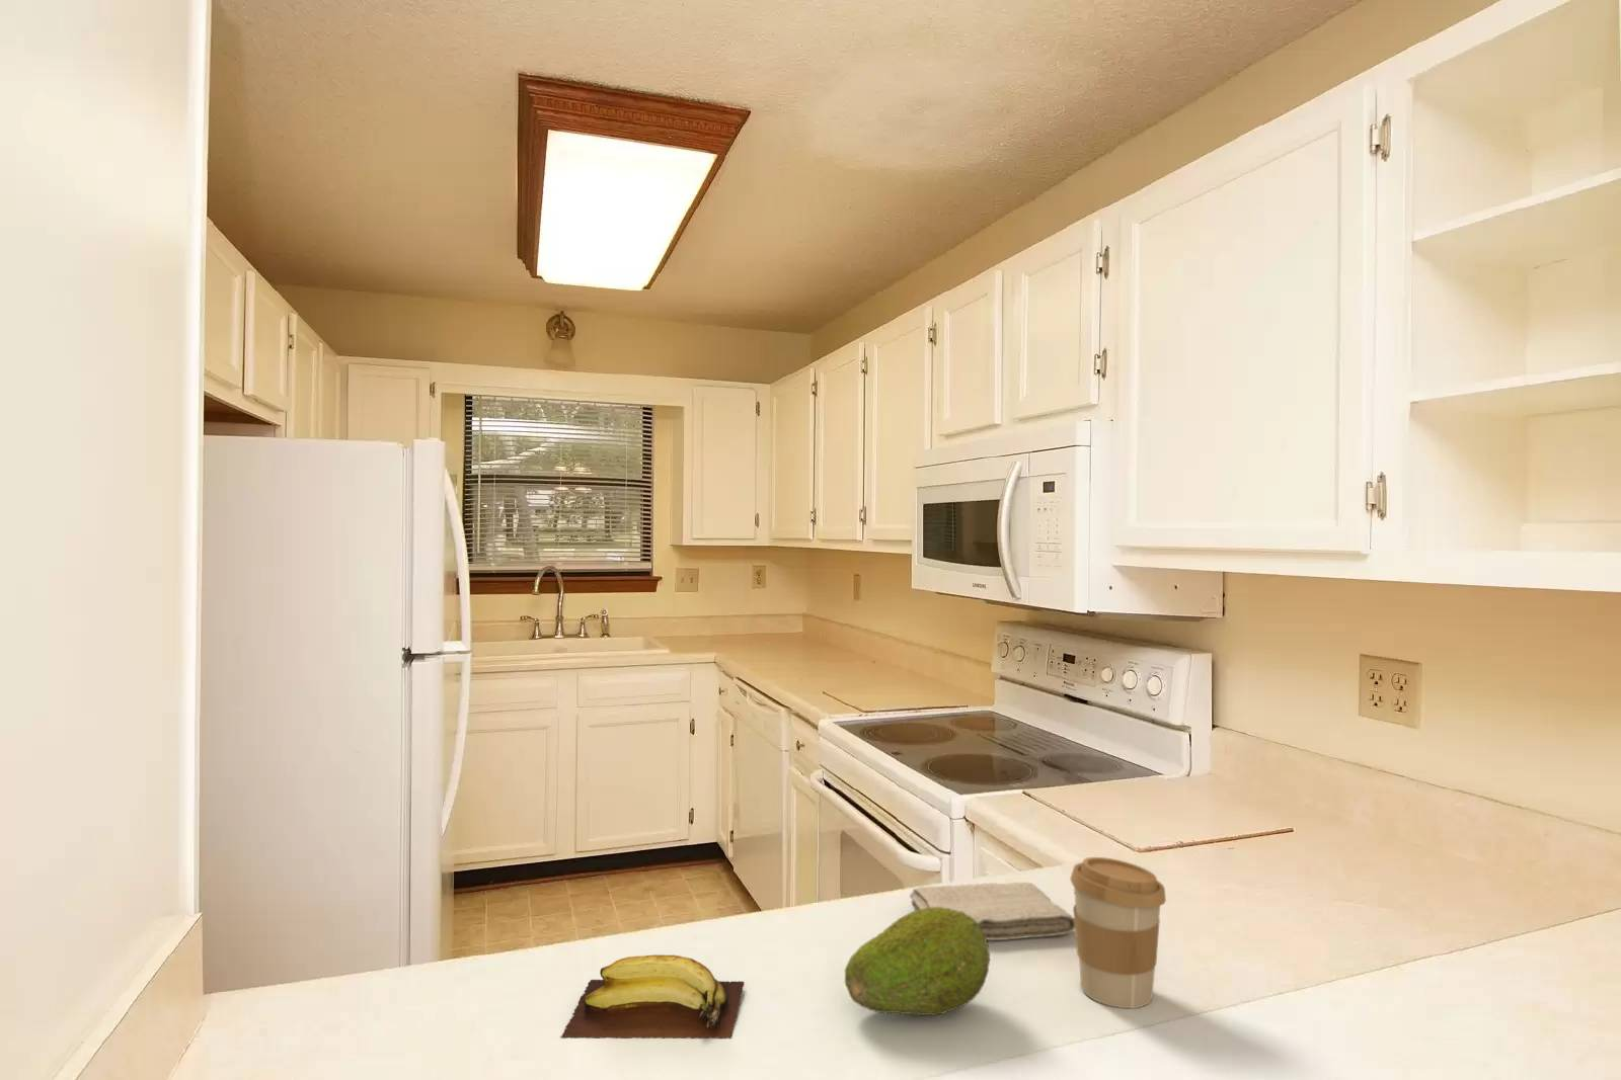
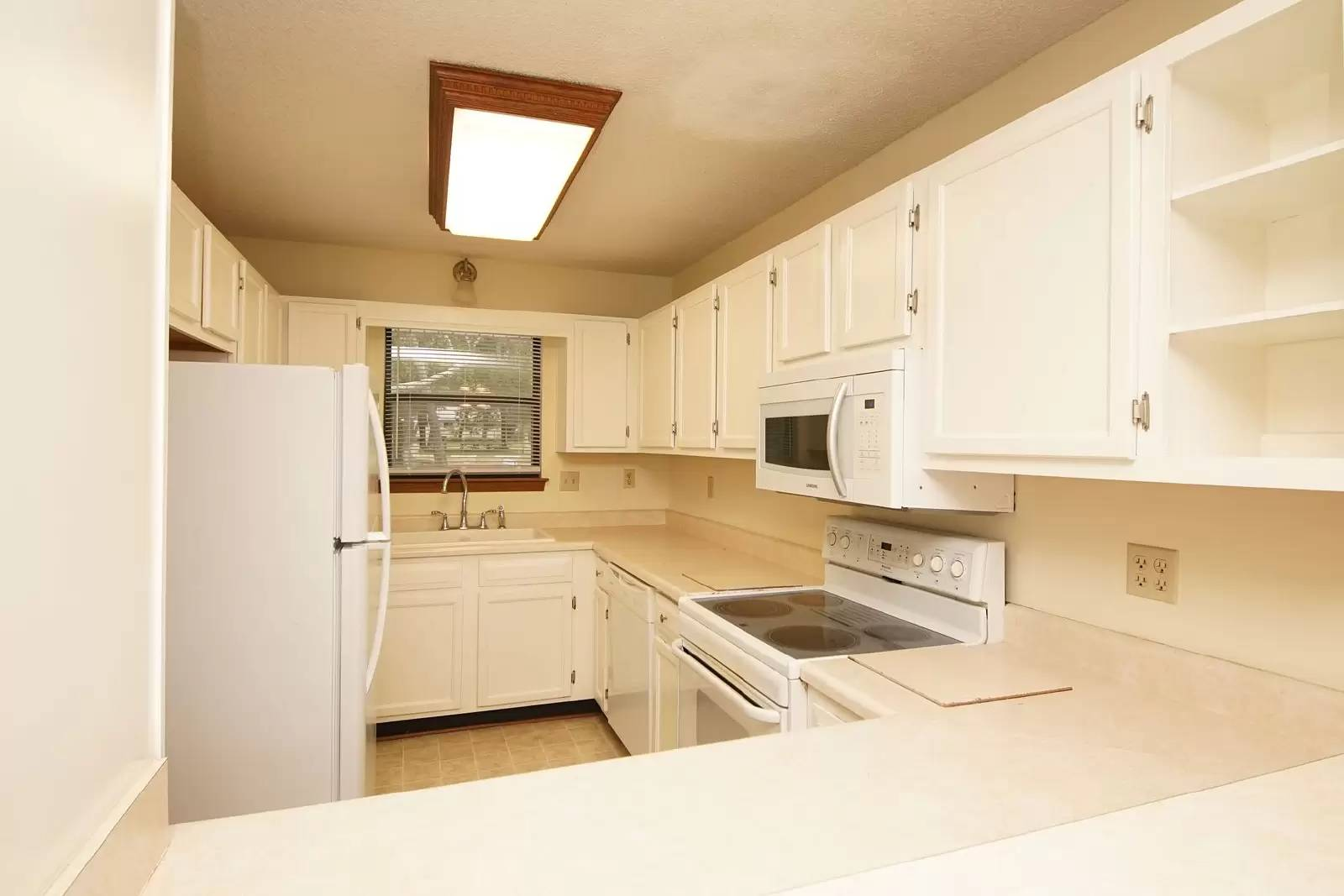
- fruit [844,906,991,1017]
- banana [560,953,745,1039]
- washcloth [908,881,1075,941]
- coffee cup [1069,856,1168,1009]
